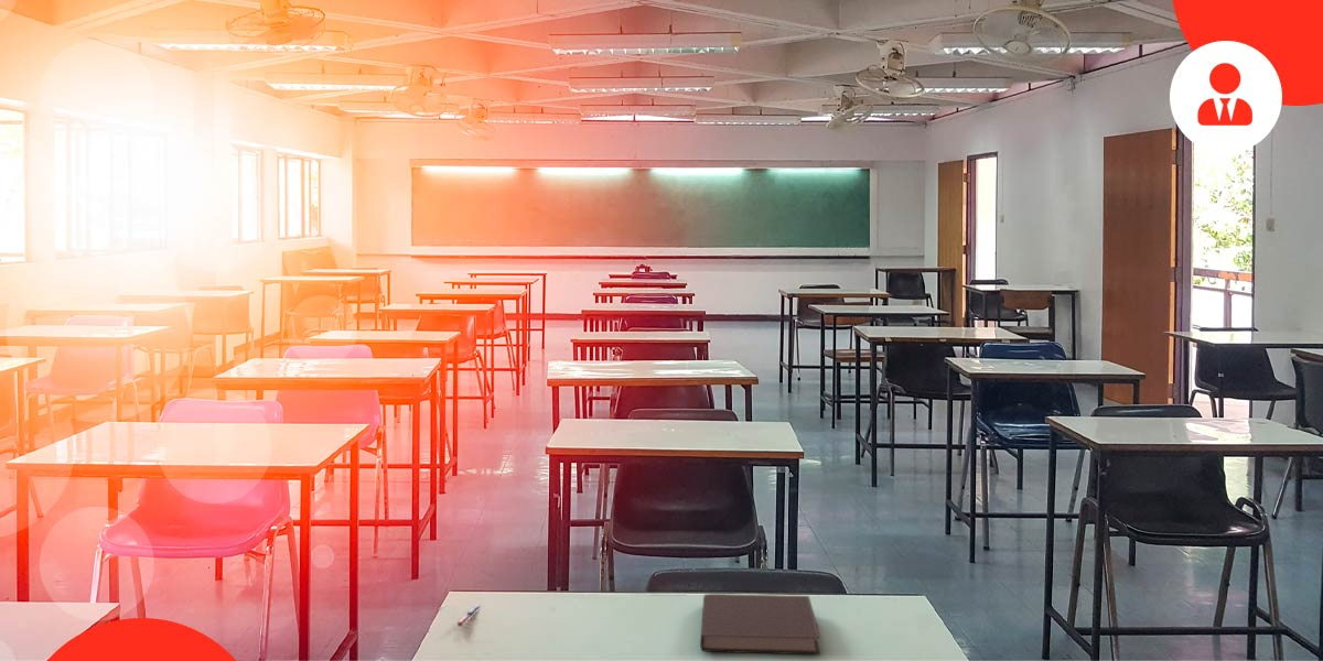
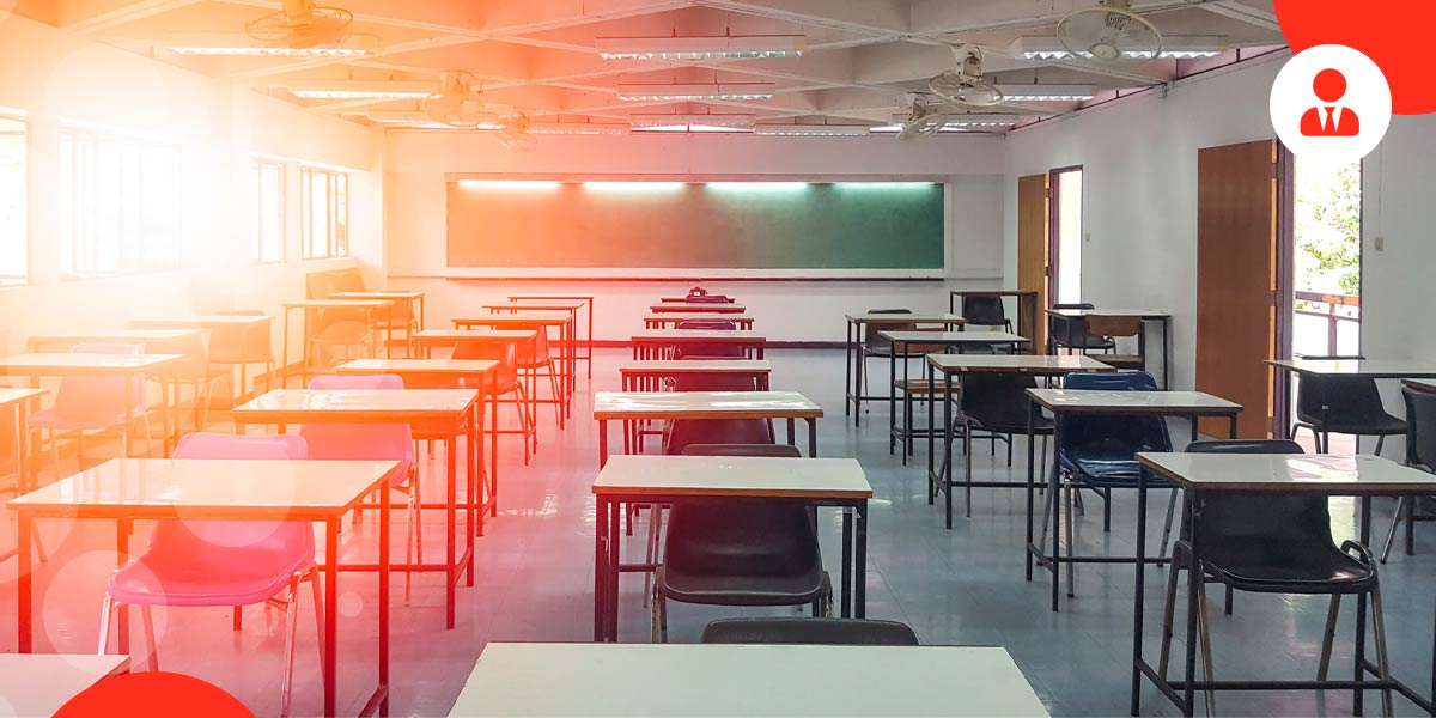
- notebook [699,593,821,657]
- pen [455,604,481,628]
